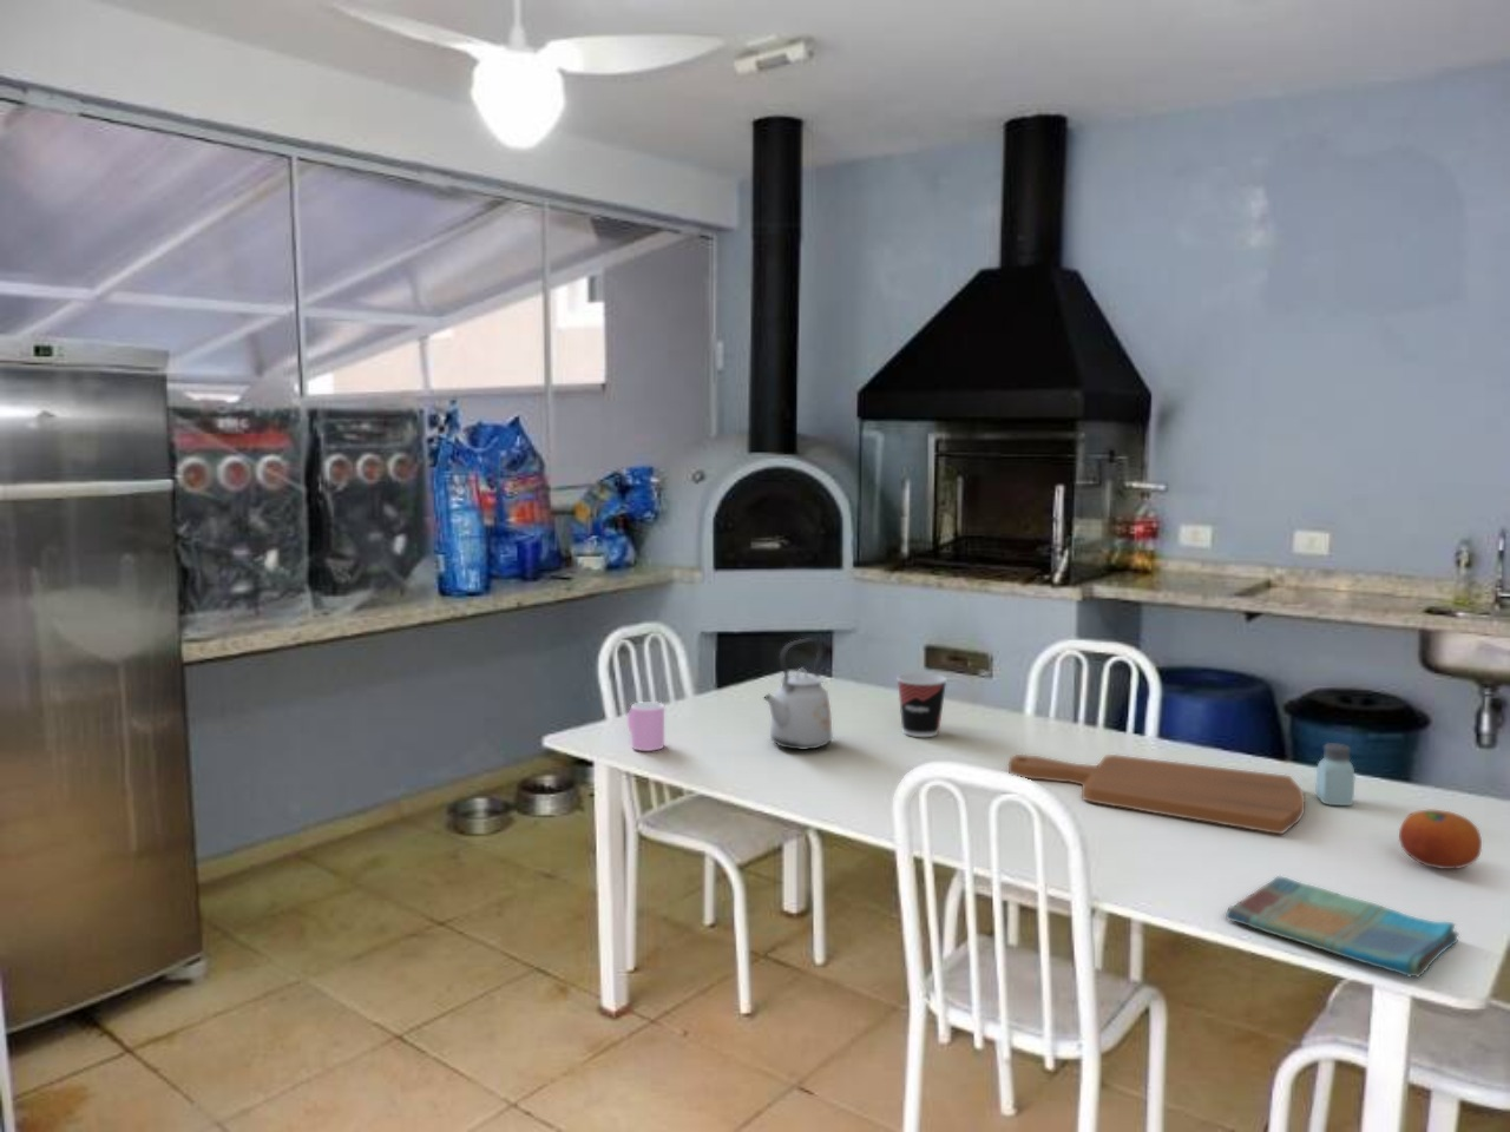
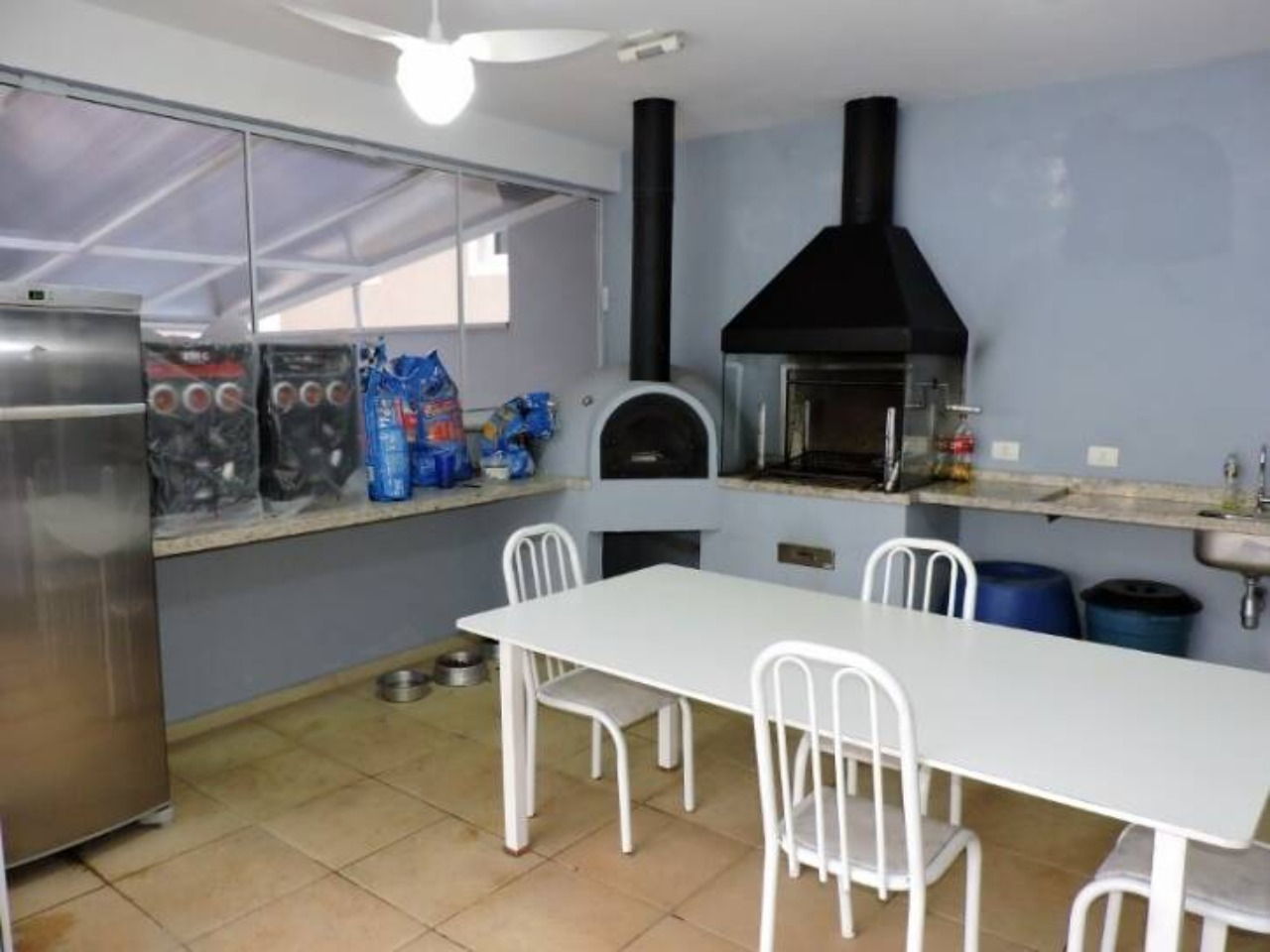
- dish towel [1225,875,1460,979]
- saltshaker [1314,742,1355,806]
- kettle [762,637,833,750]
- cup [627,700,666,753]
- cutting board [1007,754,1305,835]
- fruit [1398,809,1483,870]
- cup [895,672,949,738]
